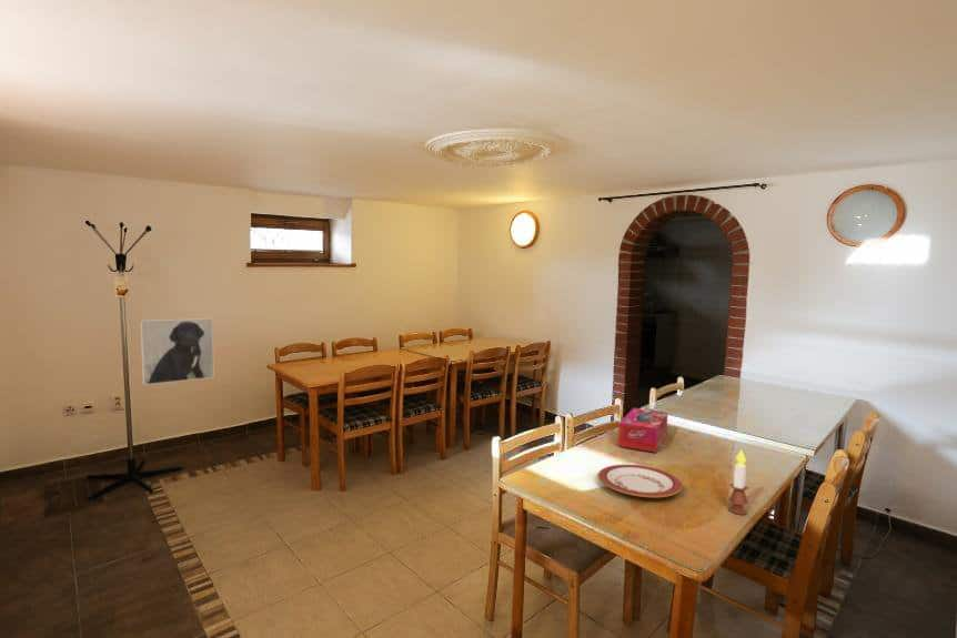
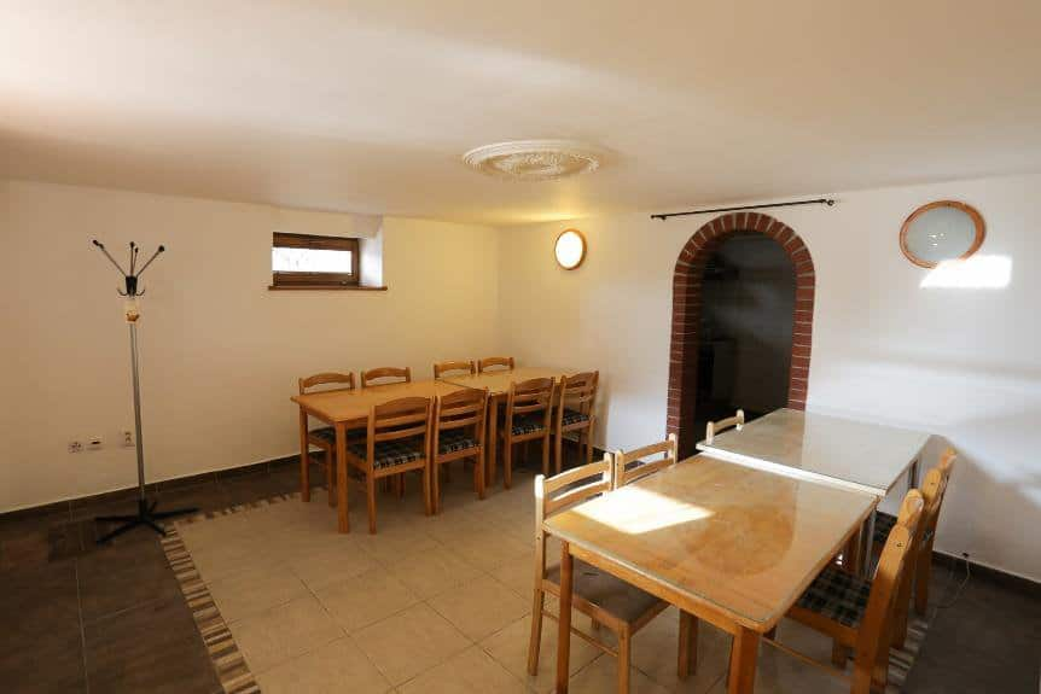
- tissue box [617,407,668,454]
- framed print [140,317,215,386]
- candle [727,448,749,516]
- plate [597,464,684,498]
